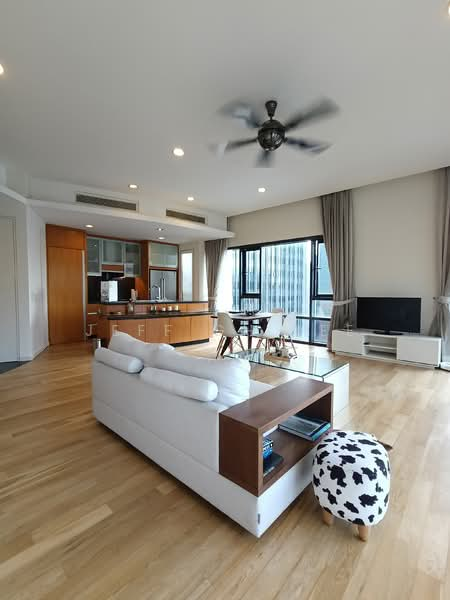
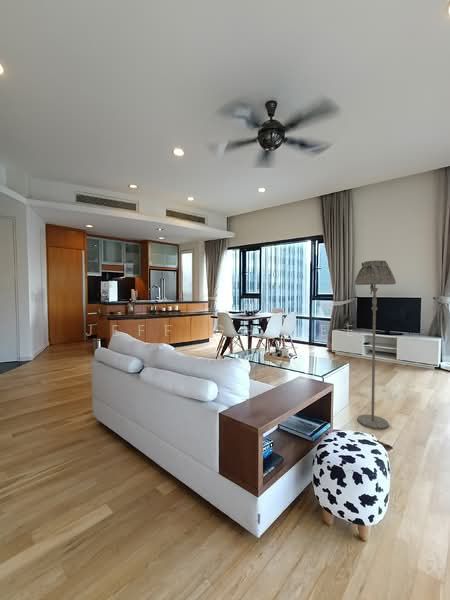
+ floor lamp [354,259,397,430]
